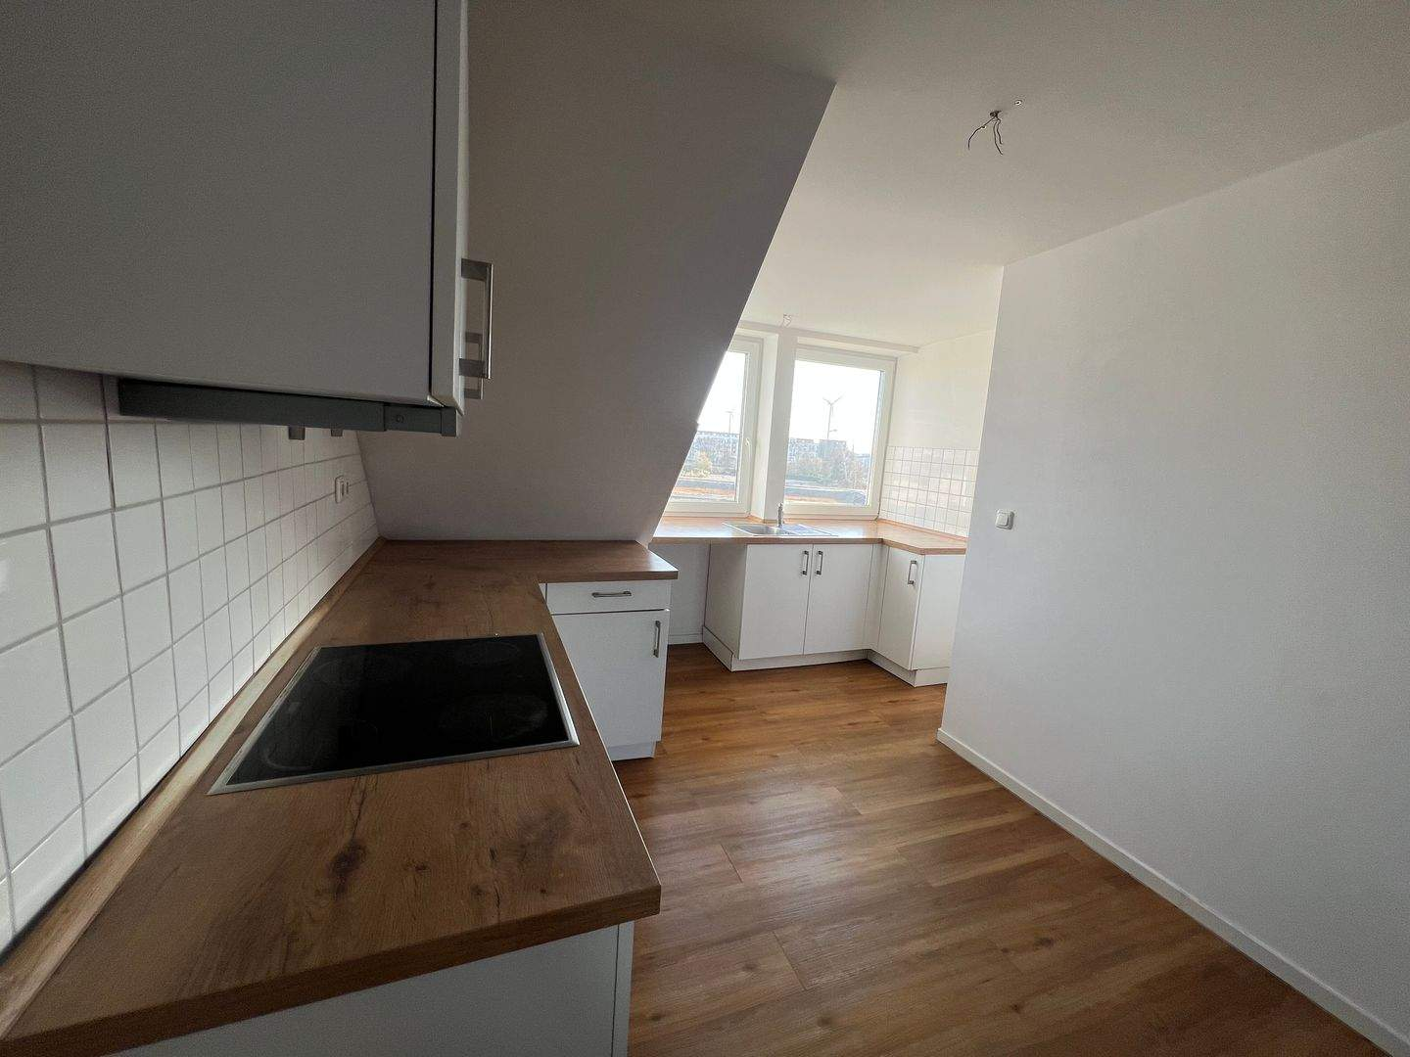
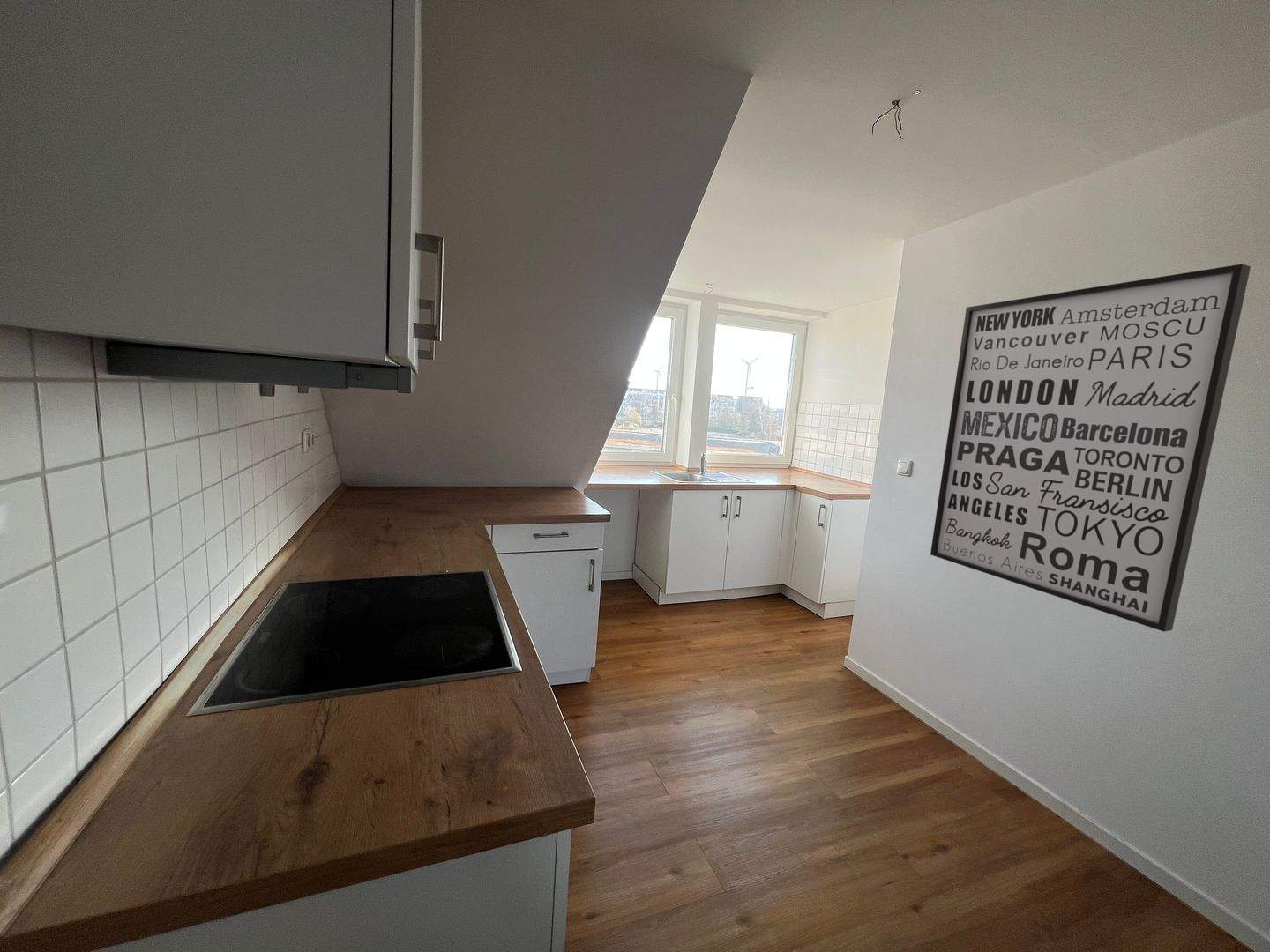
+ wall art [930,264,1251,633]
